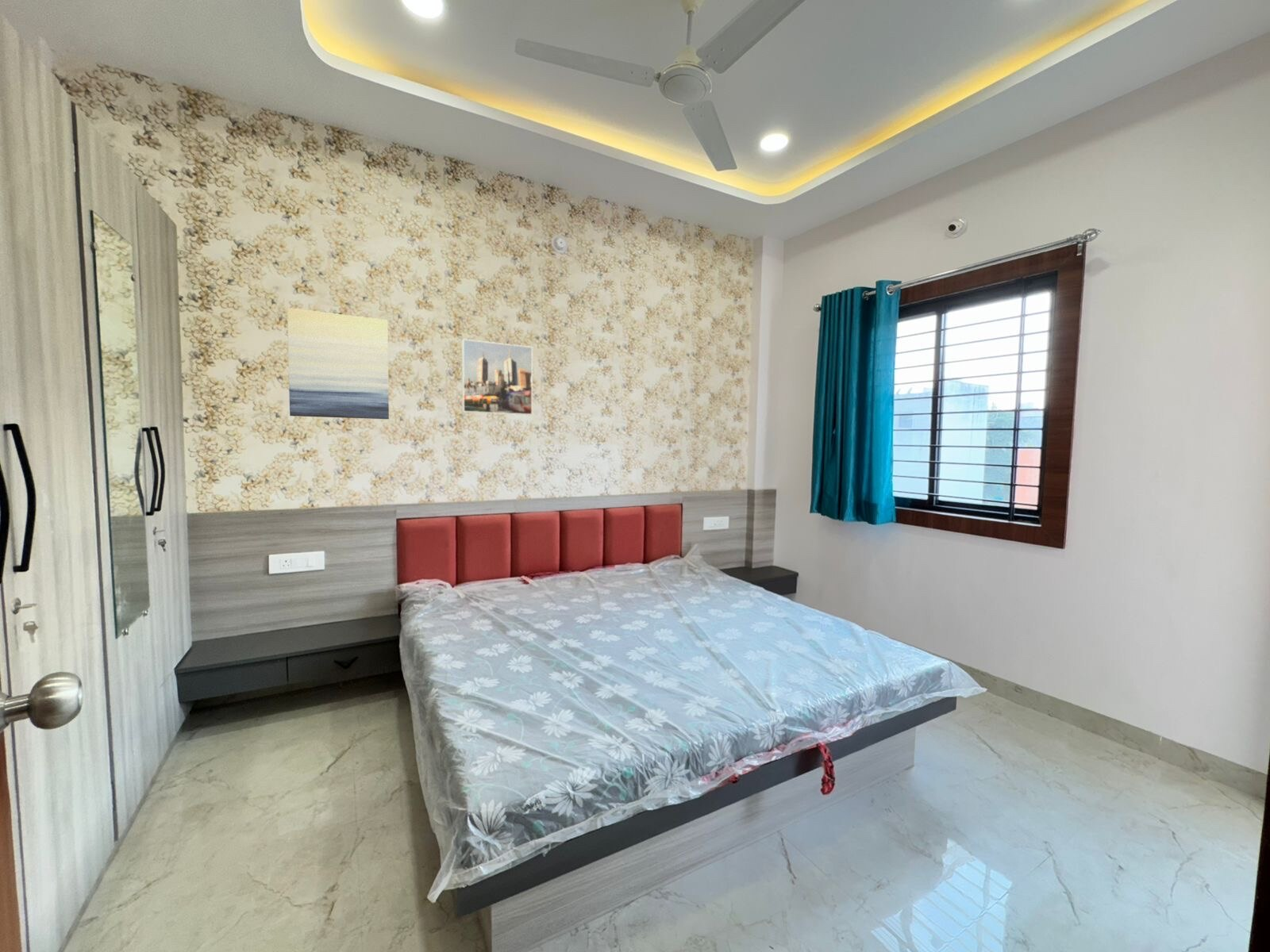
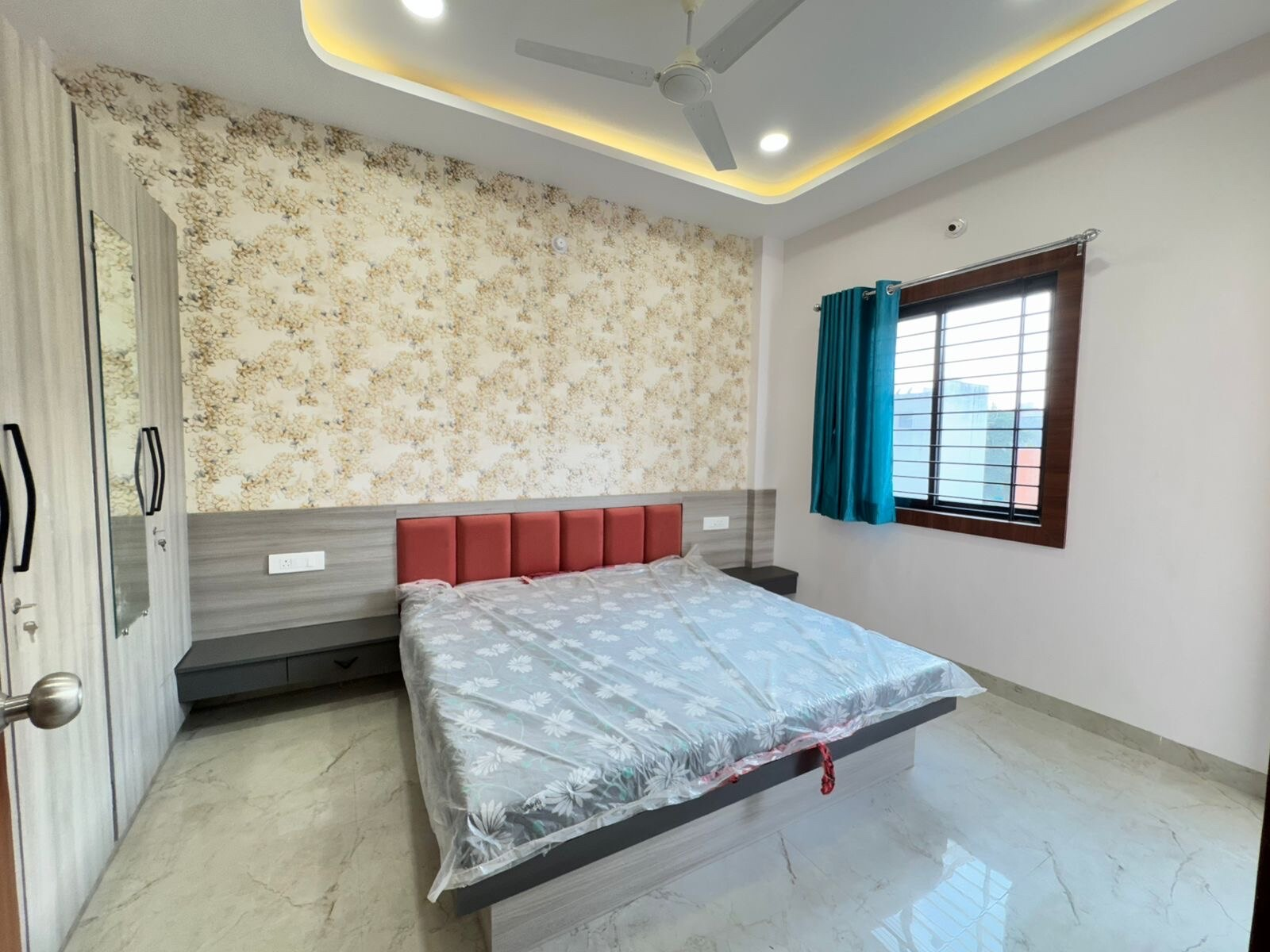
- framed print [461,338,533,416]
- wall art [287,307,390,420]
